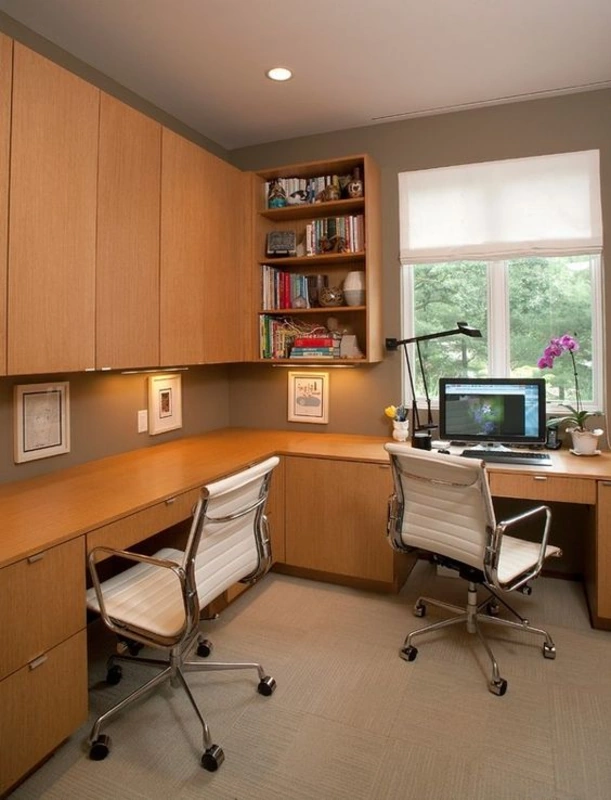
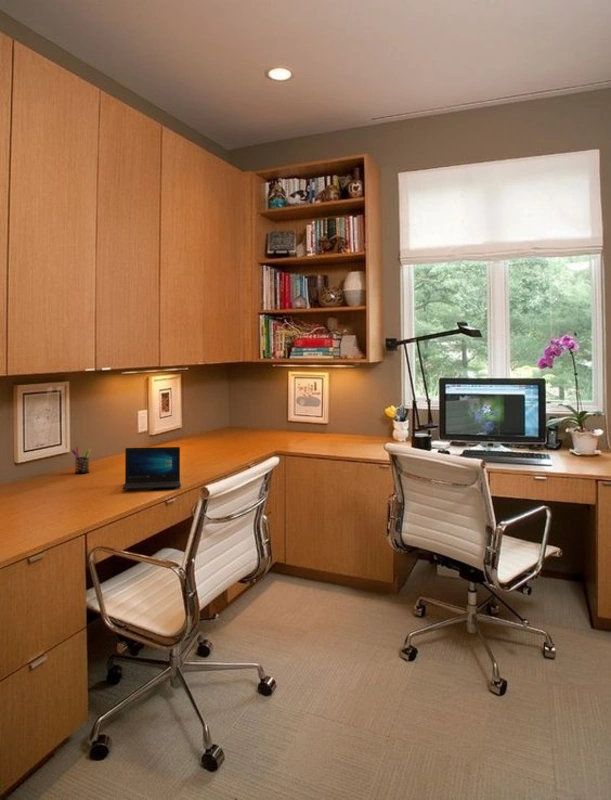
+ pen holder [71,446,92,474]
+ laptop [122,446,182,490]
